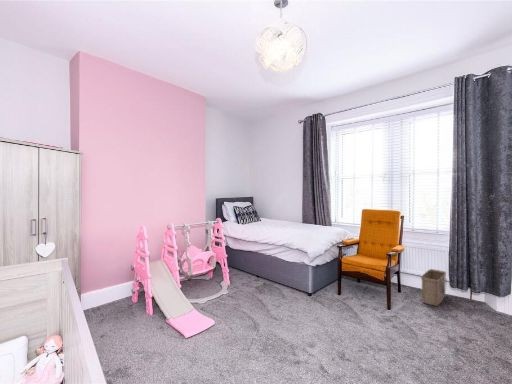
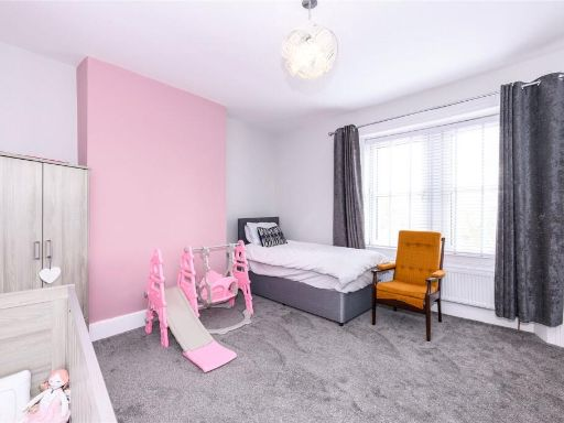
- basket [420,268,448,307]
